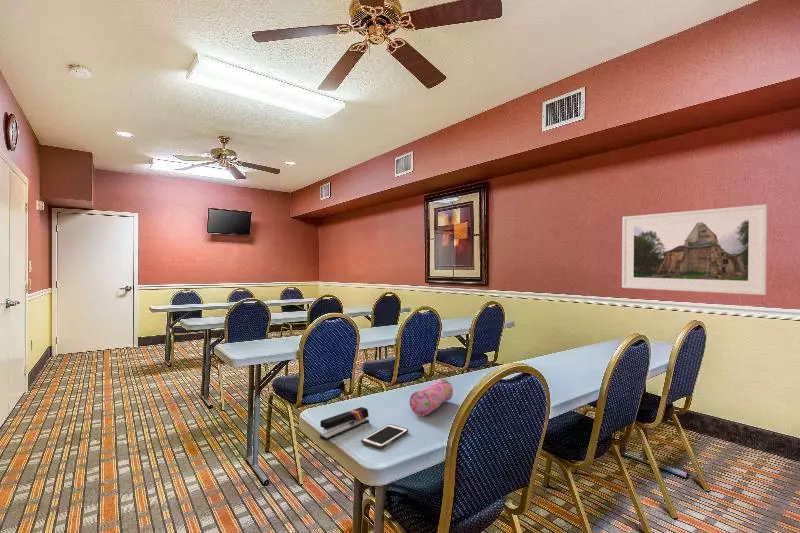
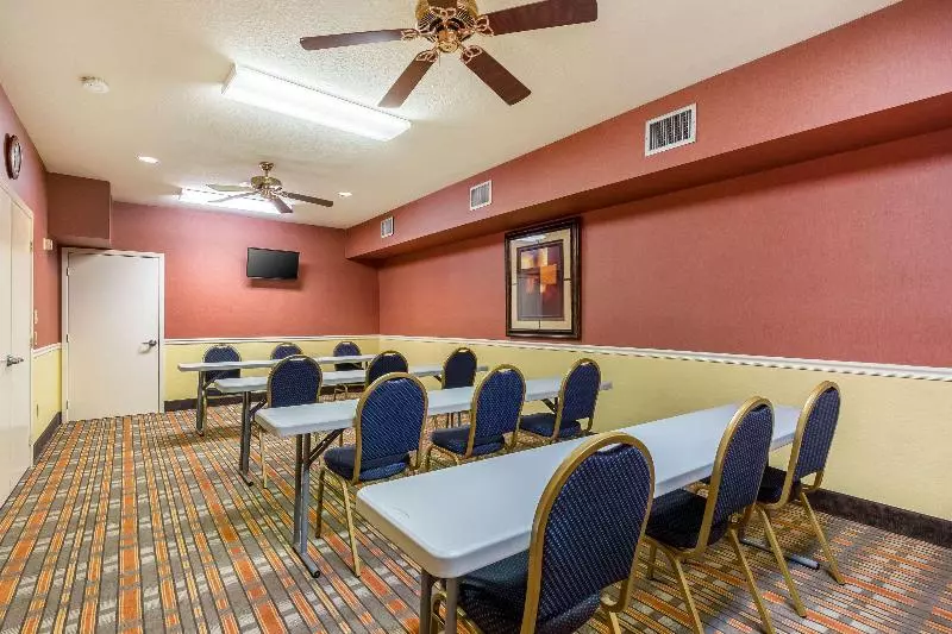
- pencil case [409,377,454,417]
- cell phone [360,423,409,450]
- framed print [621,203,768,296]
- stapler [319,406,370,441]
